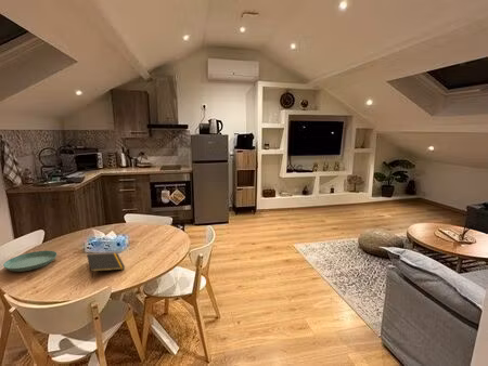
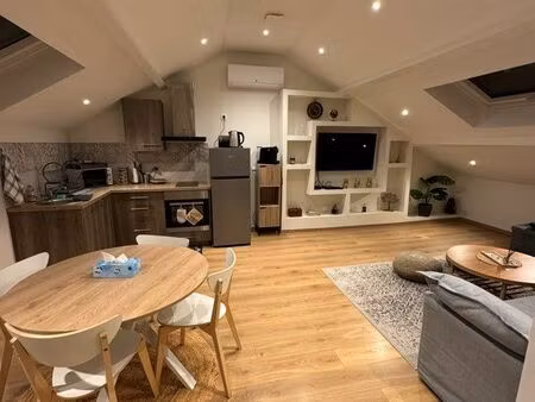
- saucer [2,250,57,273]
- notepad [86,252,126,278]
